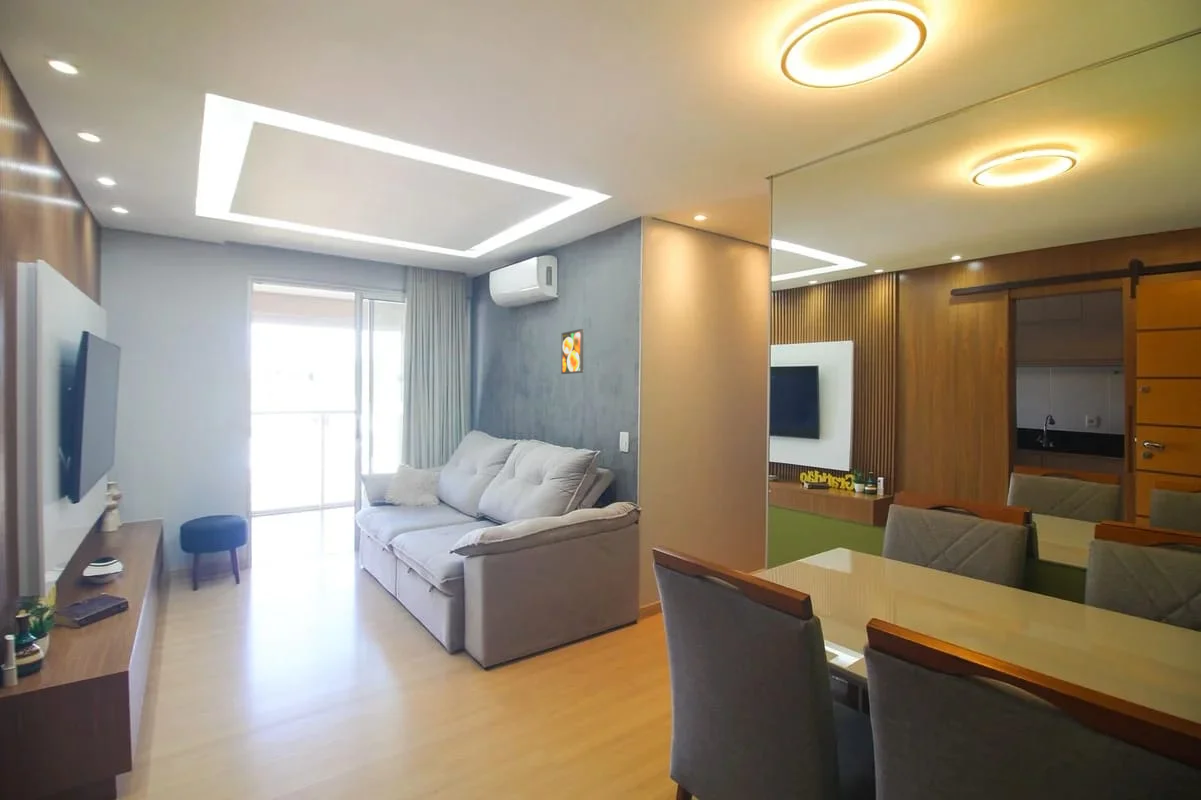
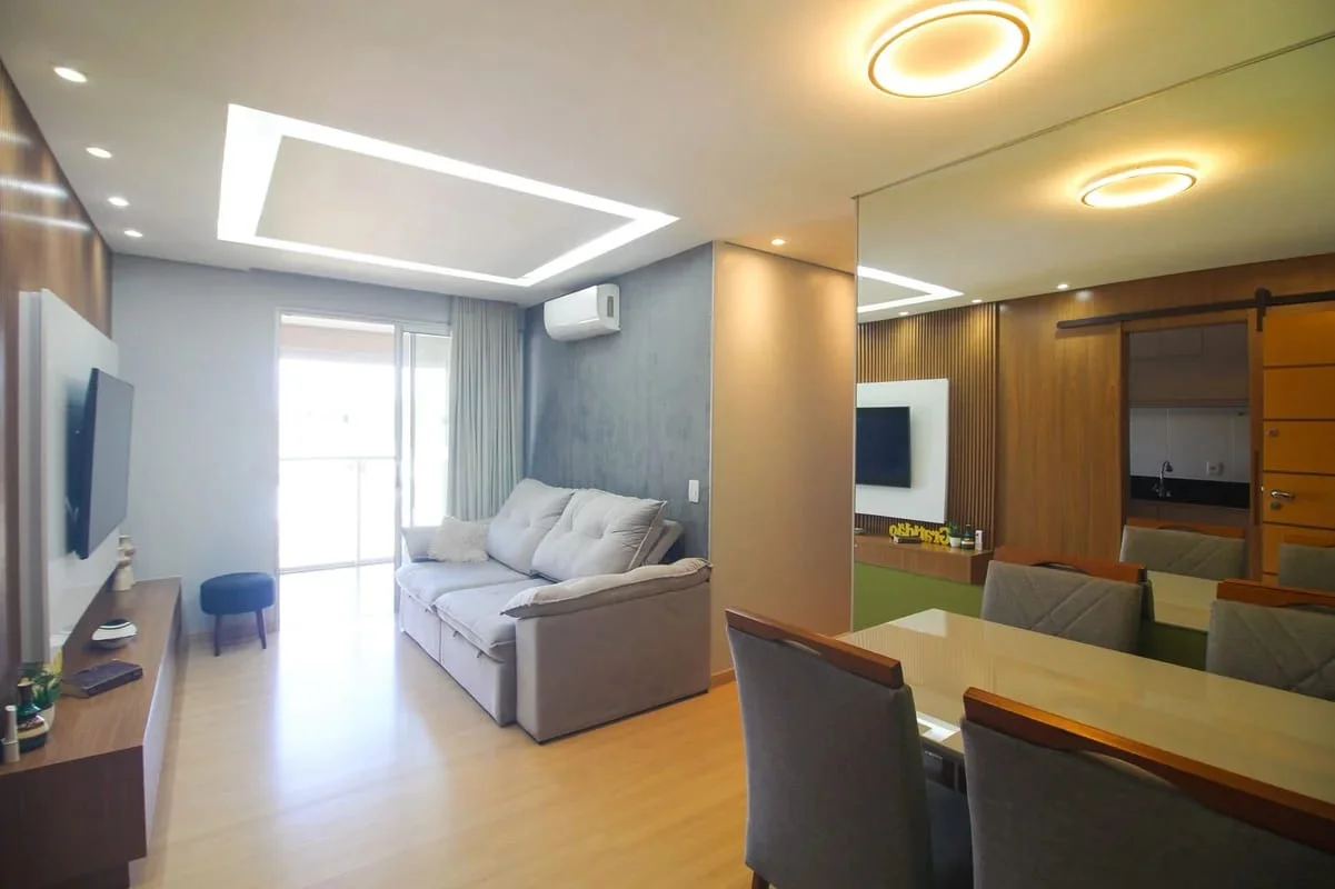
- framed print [560,328,585,375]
